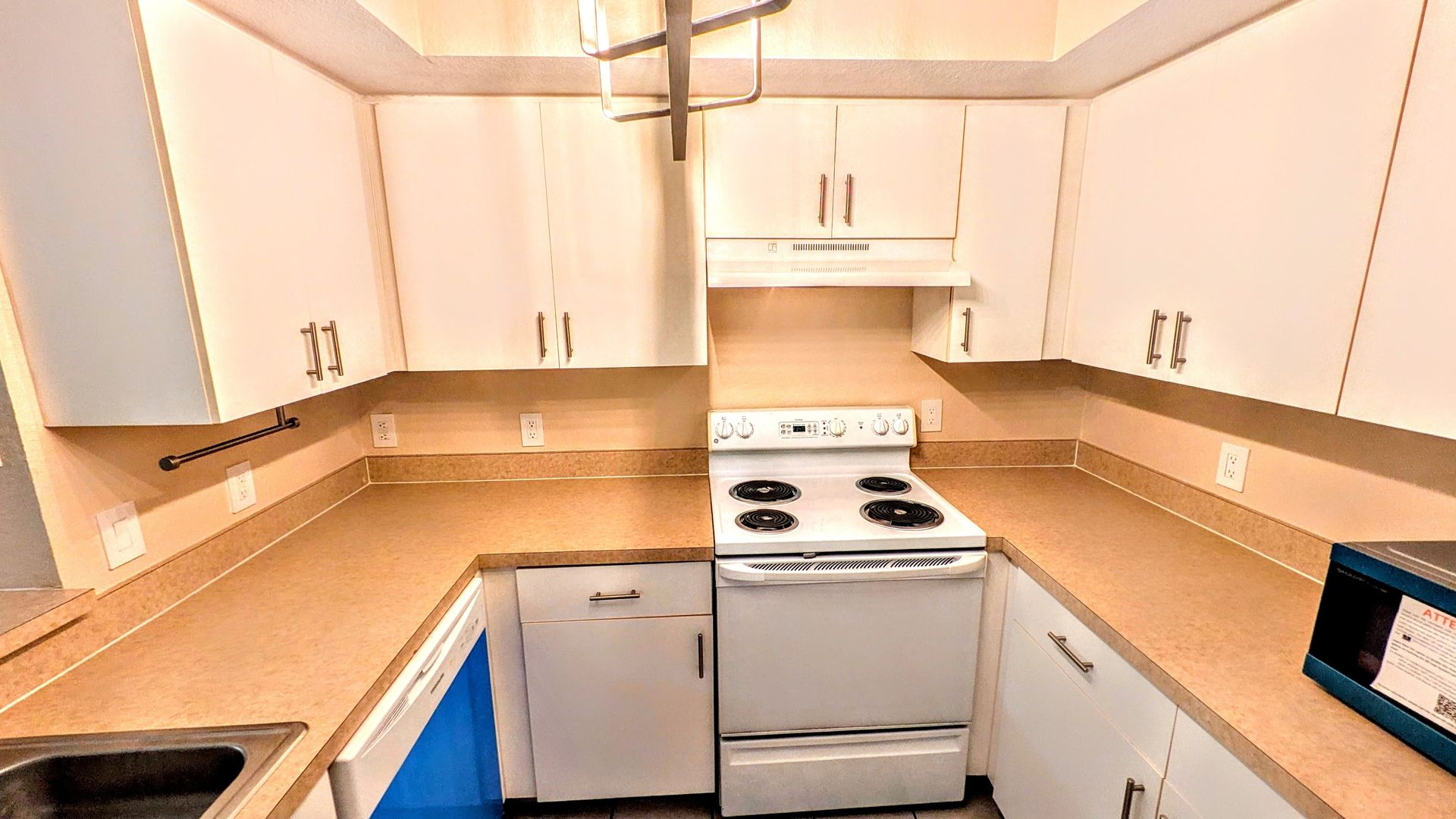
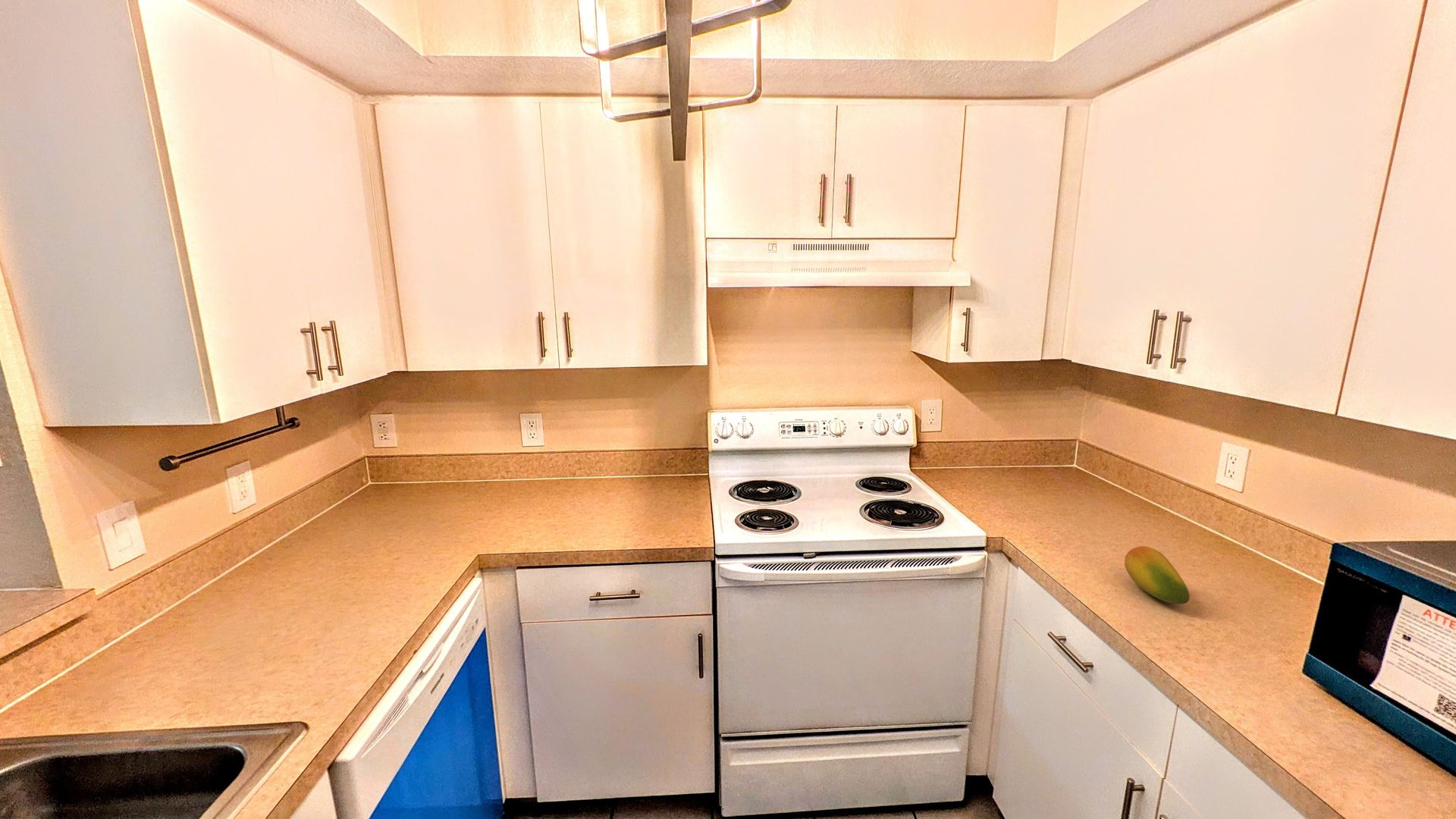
+ fruit [1124,545,1190,604]
